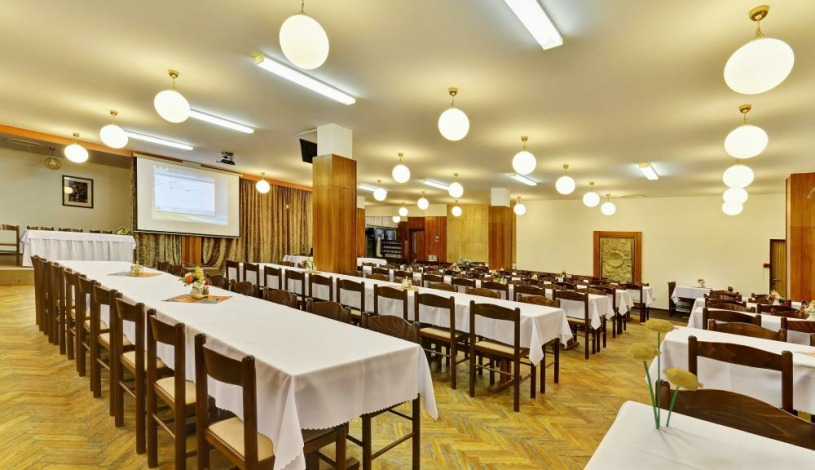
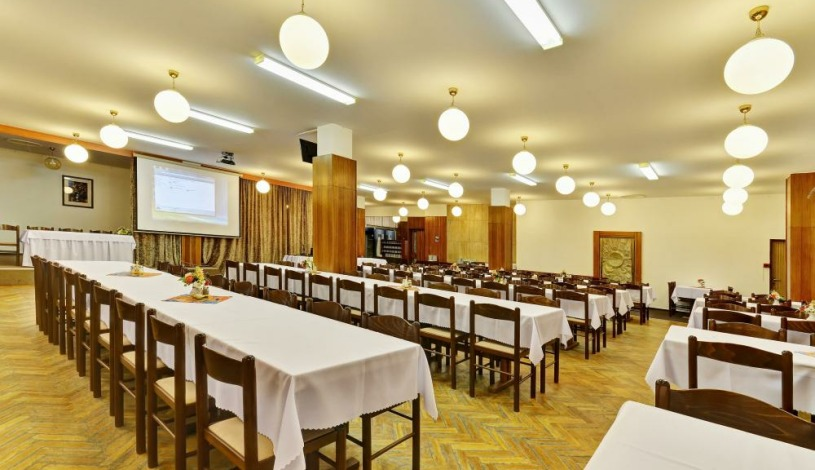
- flowers [622,318,705,429]
